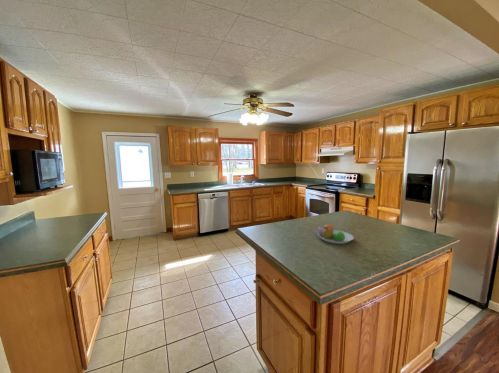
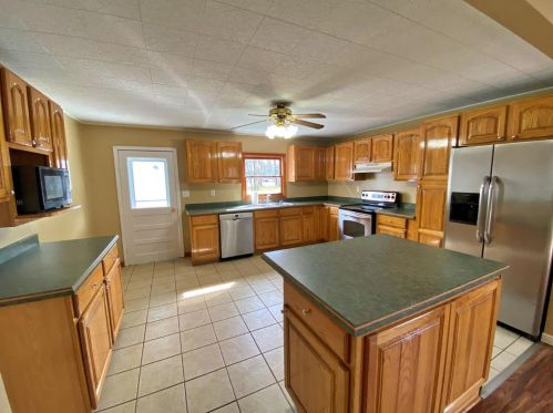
- fruit bowl [316,223,355,245]
